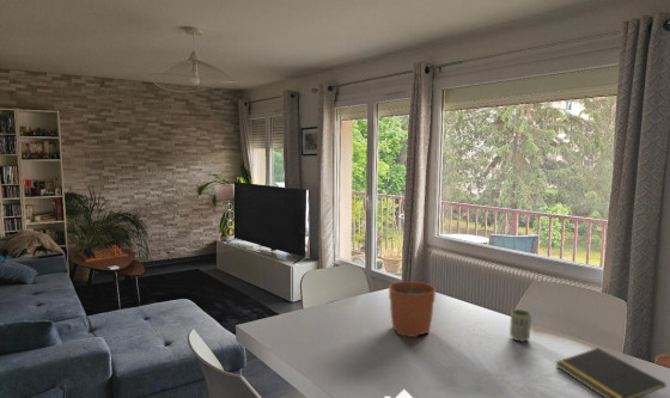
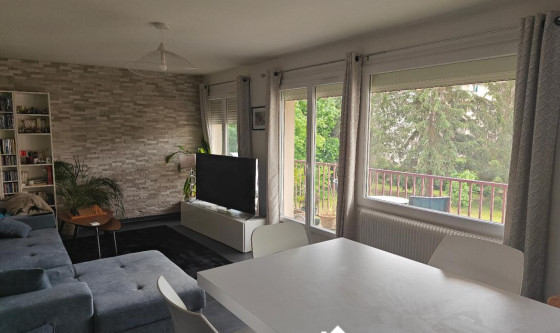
- notepad [554,347,666,398]
- plant pot [388,264,437,338]
- cup [508,308,532,343]
